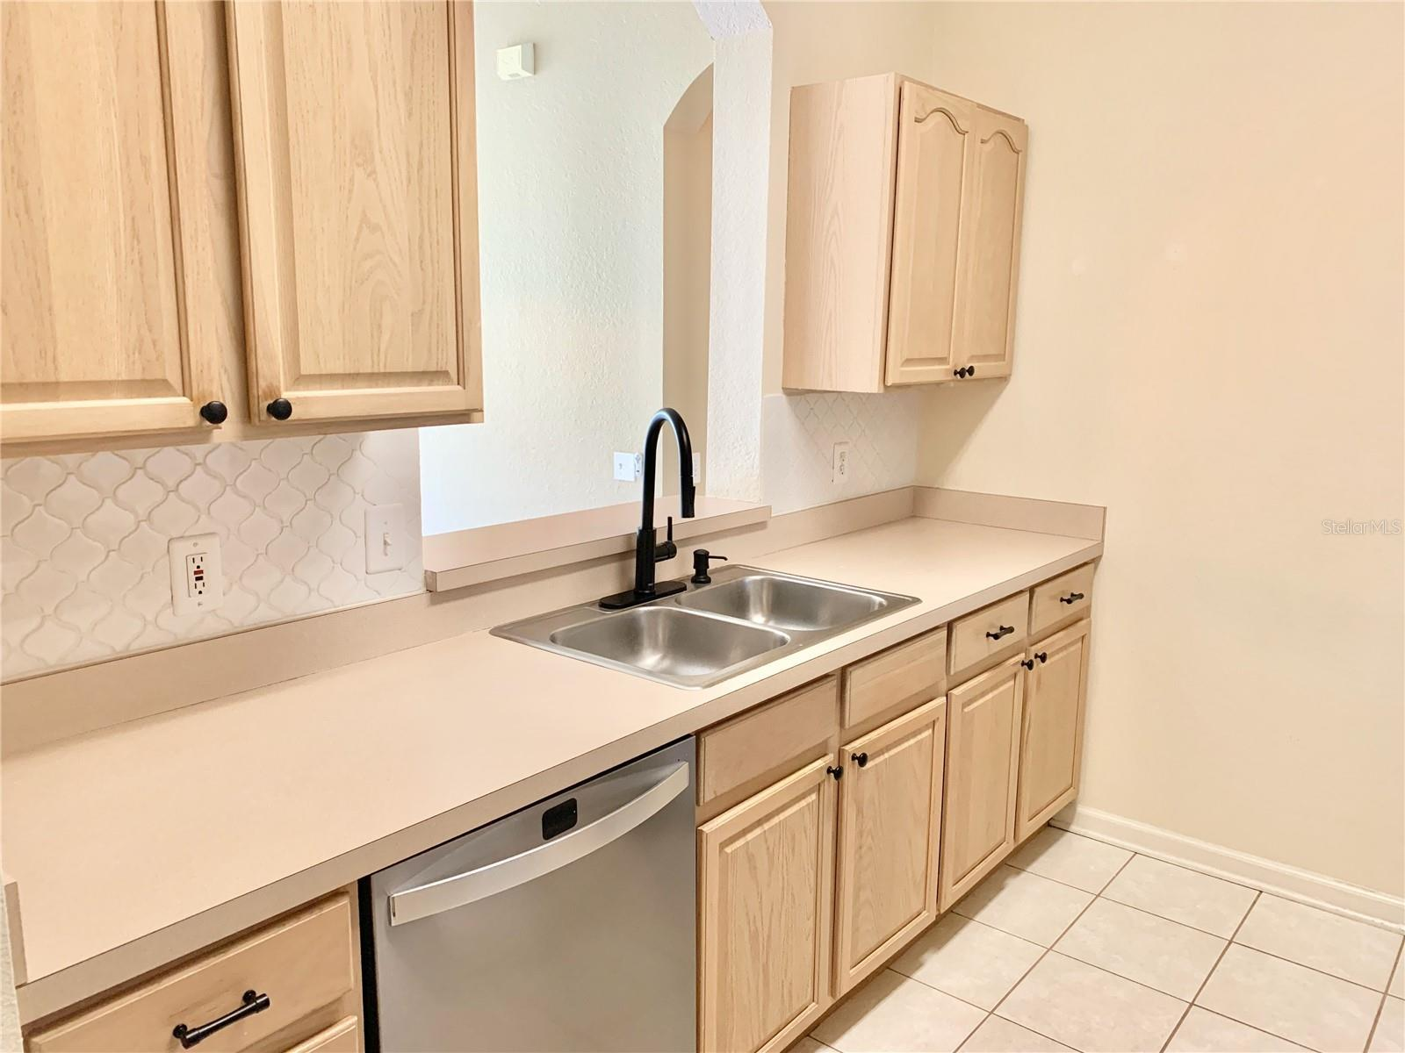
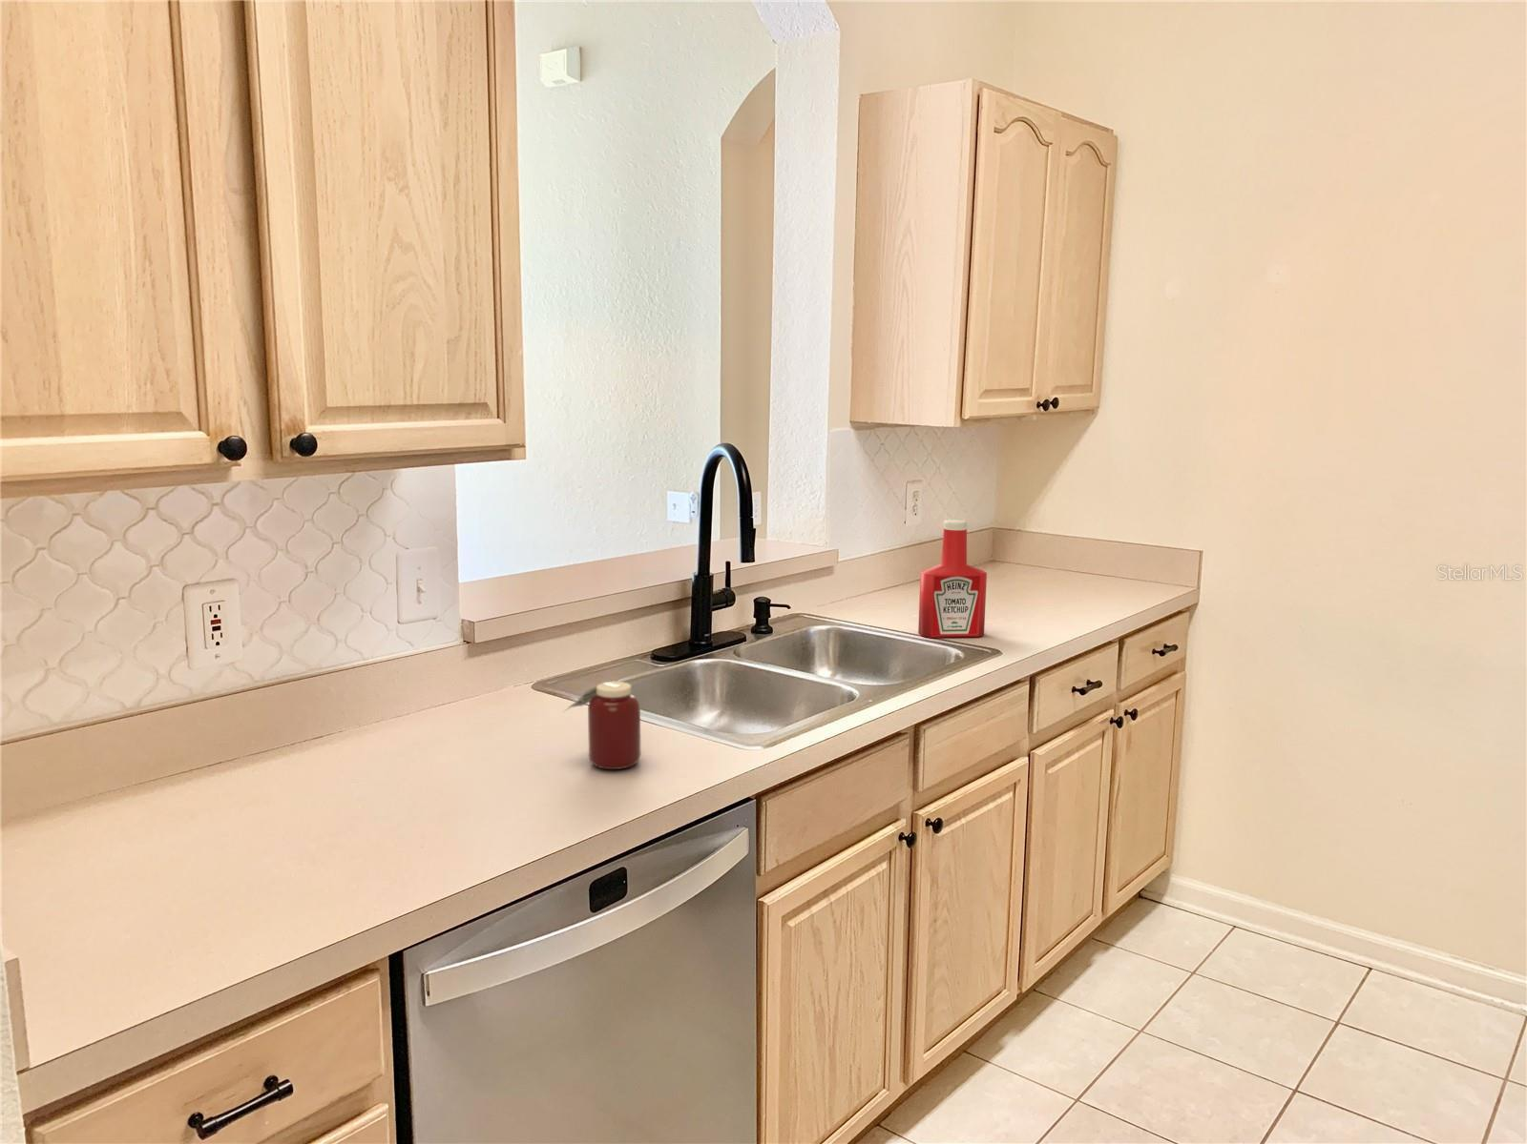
+ soap bottle [917,519,988,639]
+ jar [563,675,641,770]
